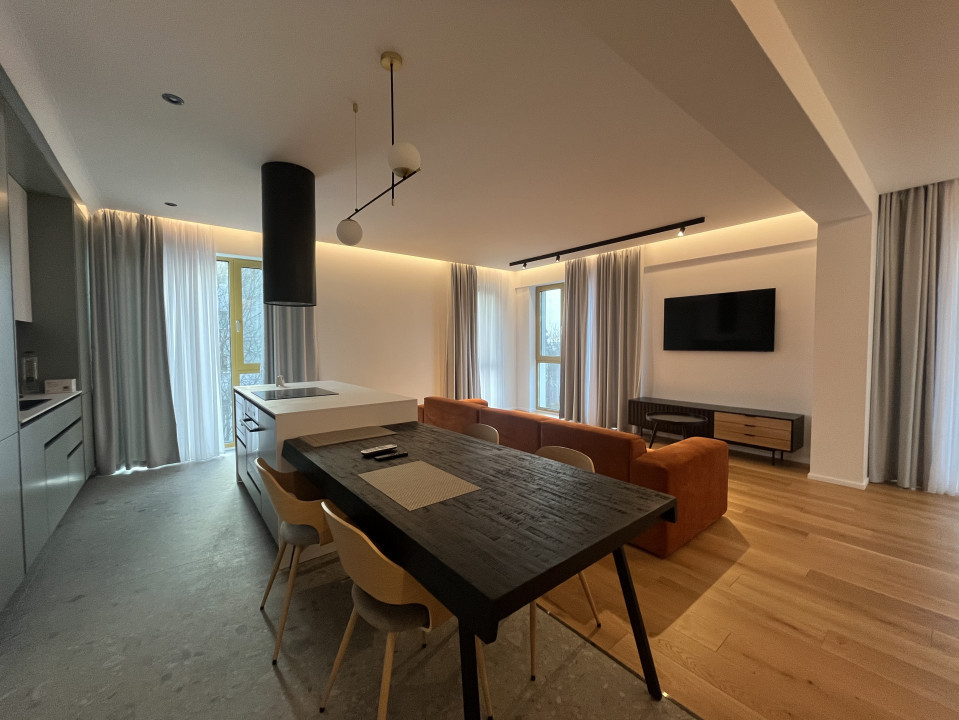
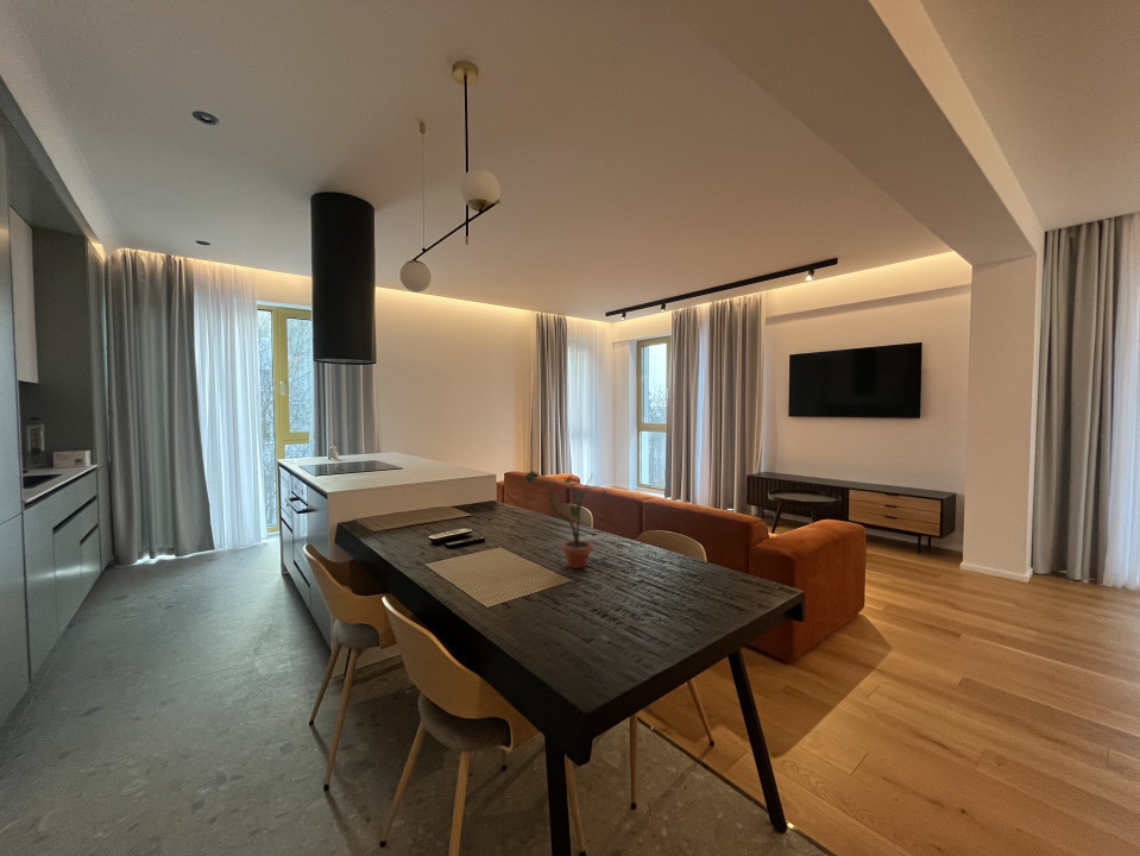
+ potted plant [524,470,607,569]
